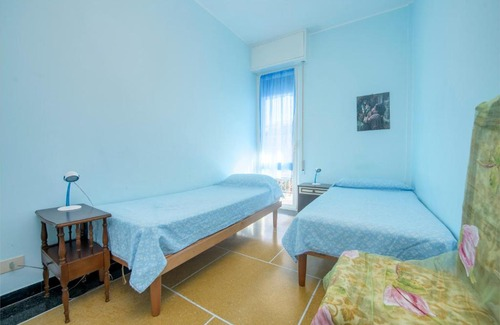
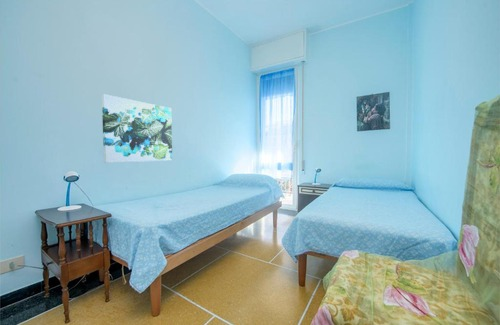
+ wall art [101,93,173,164]
